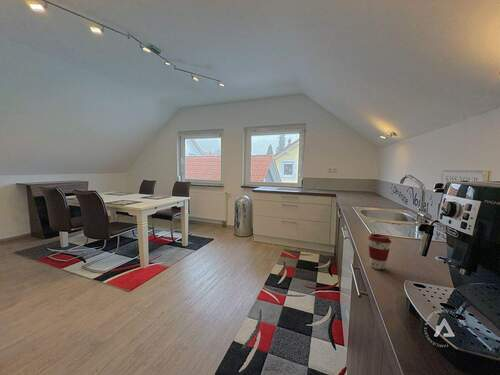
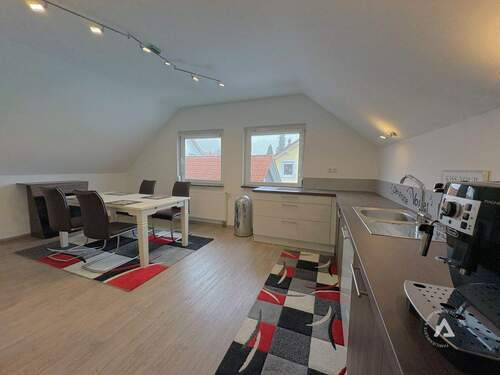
- coffee cup [367,233,392,271]
